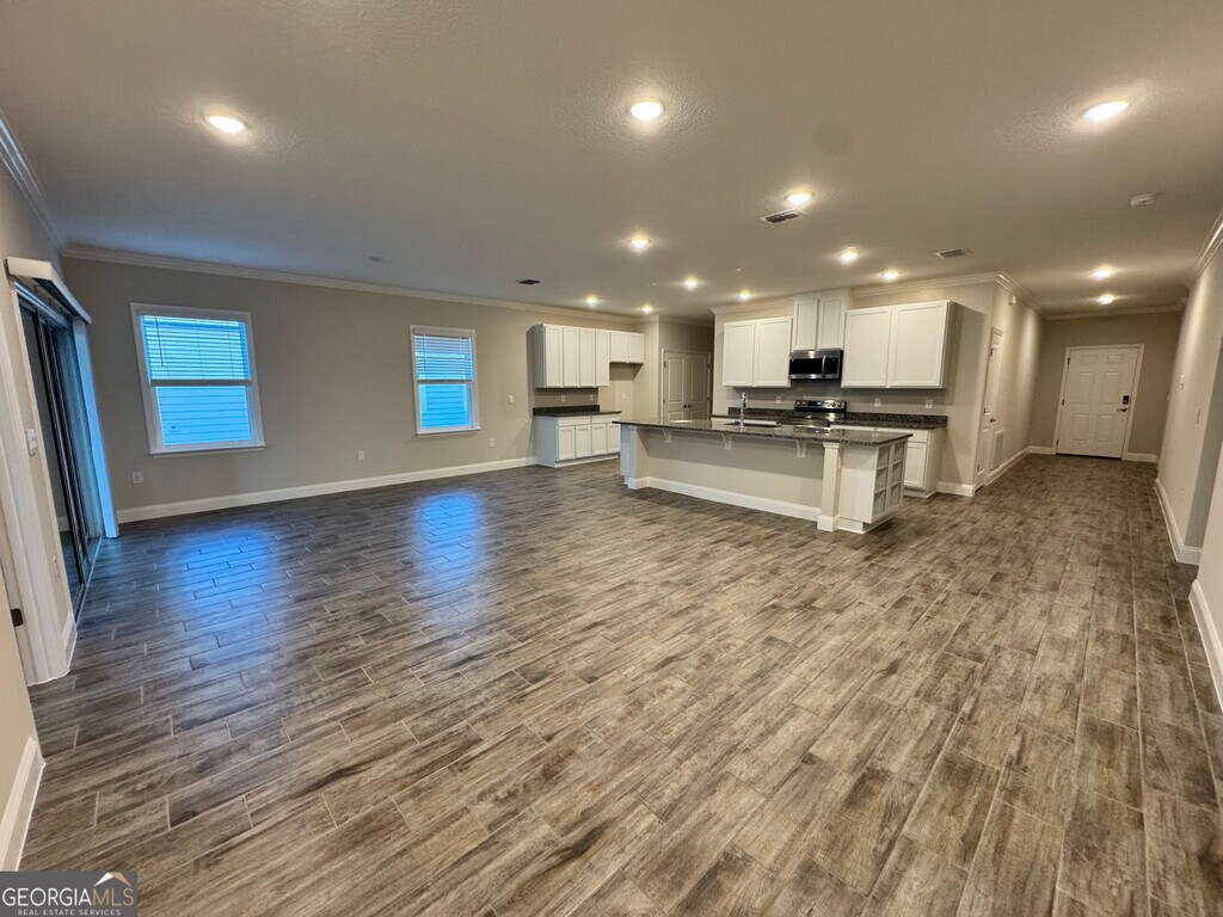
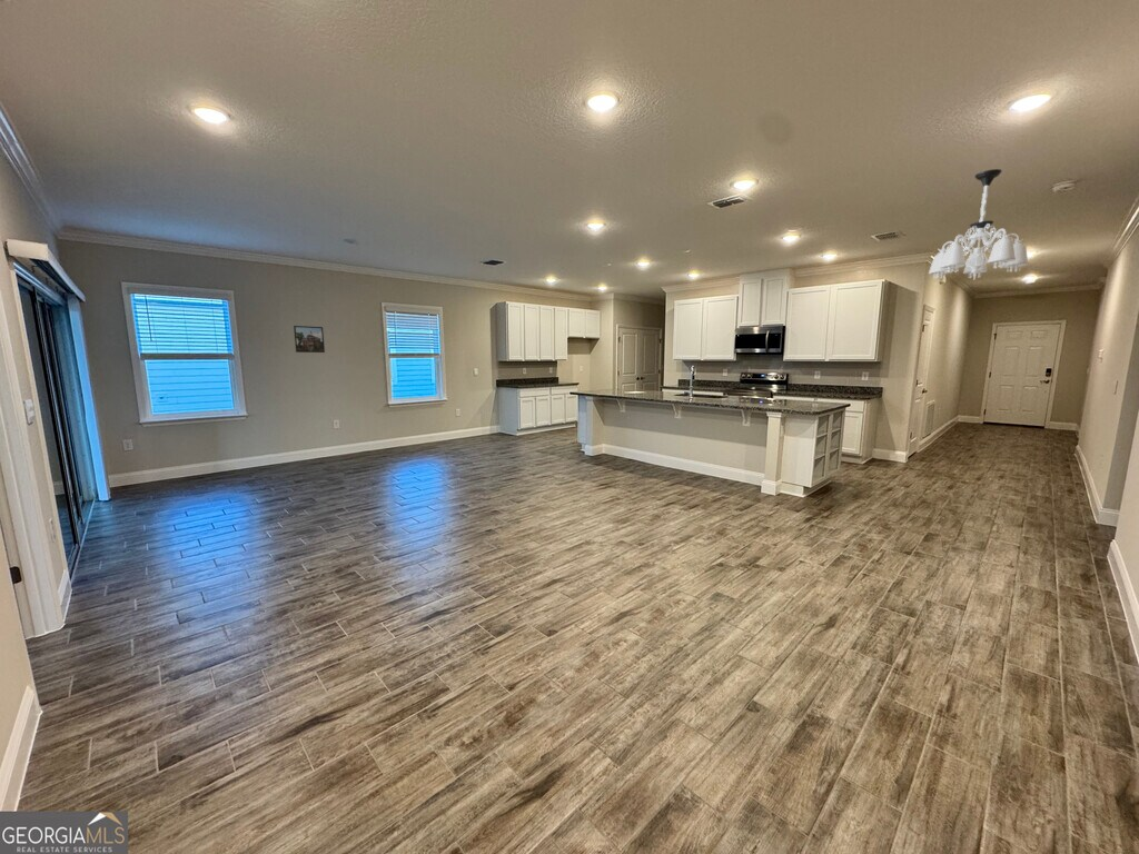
+ chandelier [928,168,1029,280]
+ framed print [293,325,326,354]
